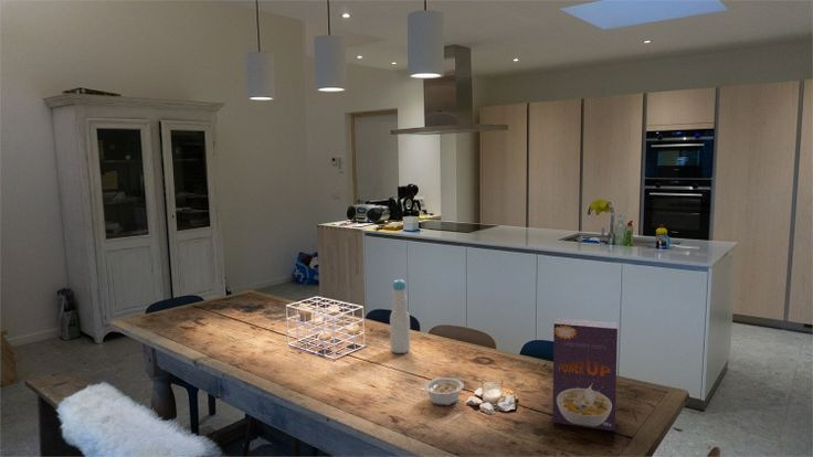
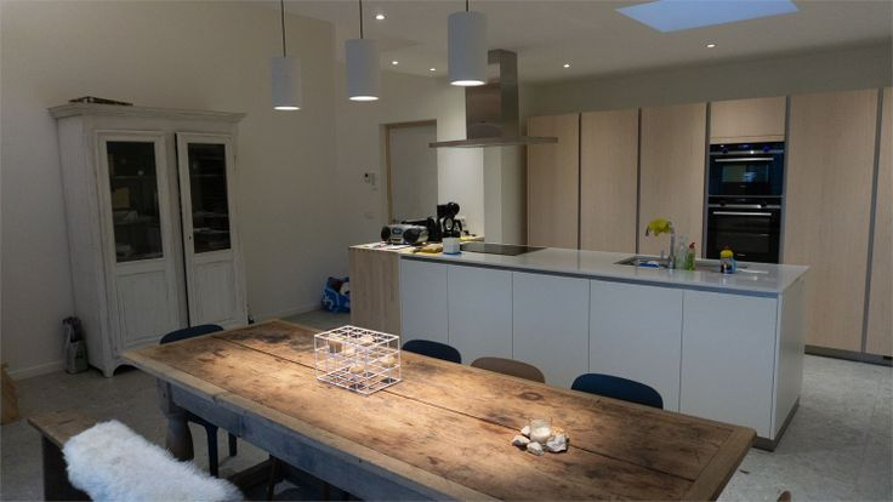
- legume [416,376,465,406]
- bottle [389,278,411,354]
- cereal box [551,317,619,433]
